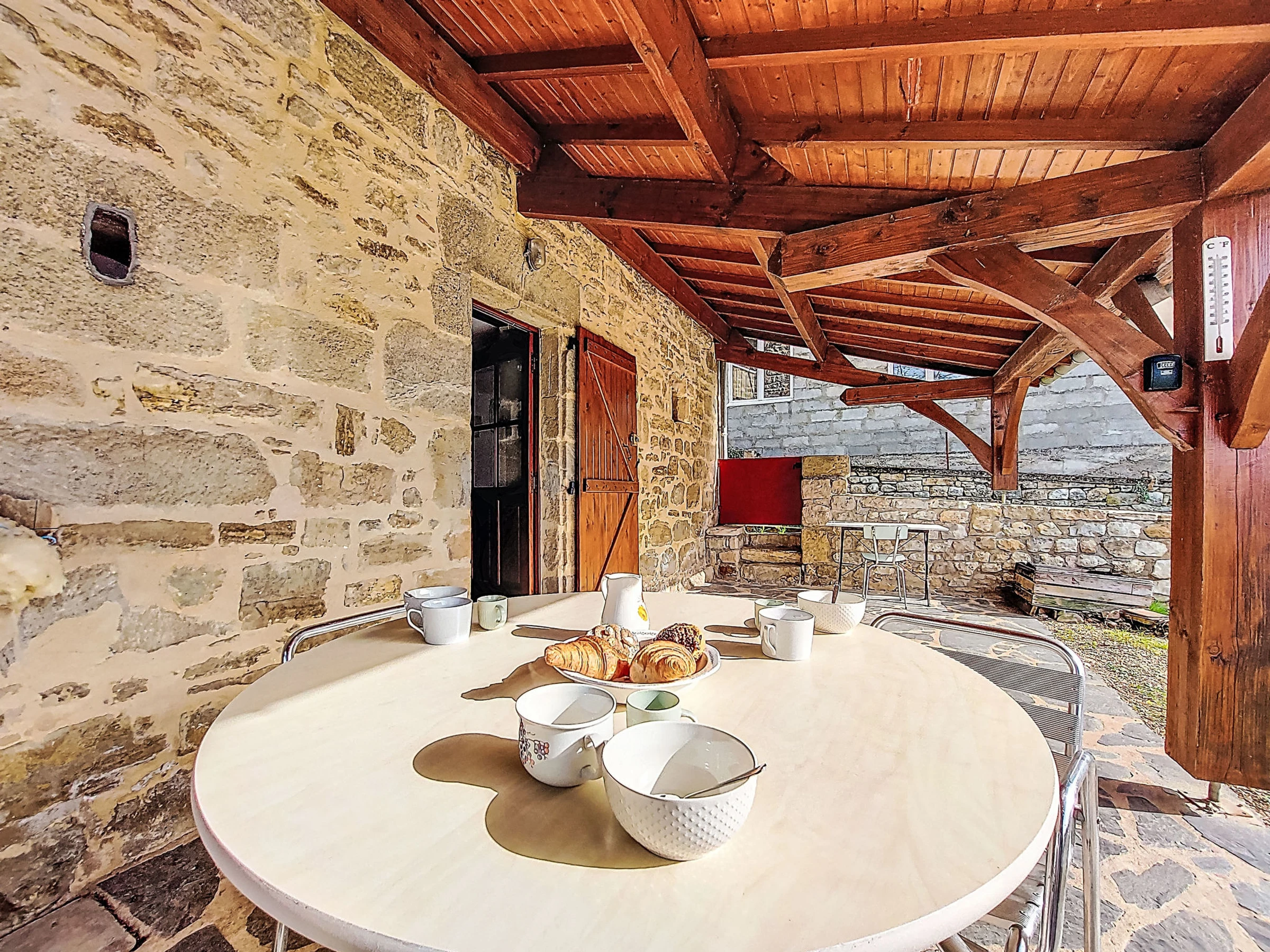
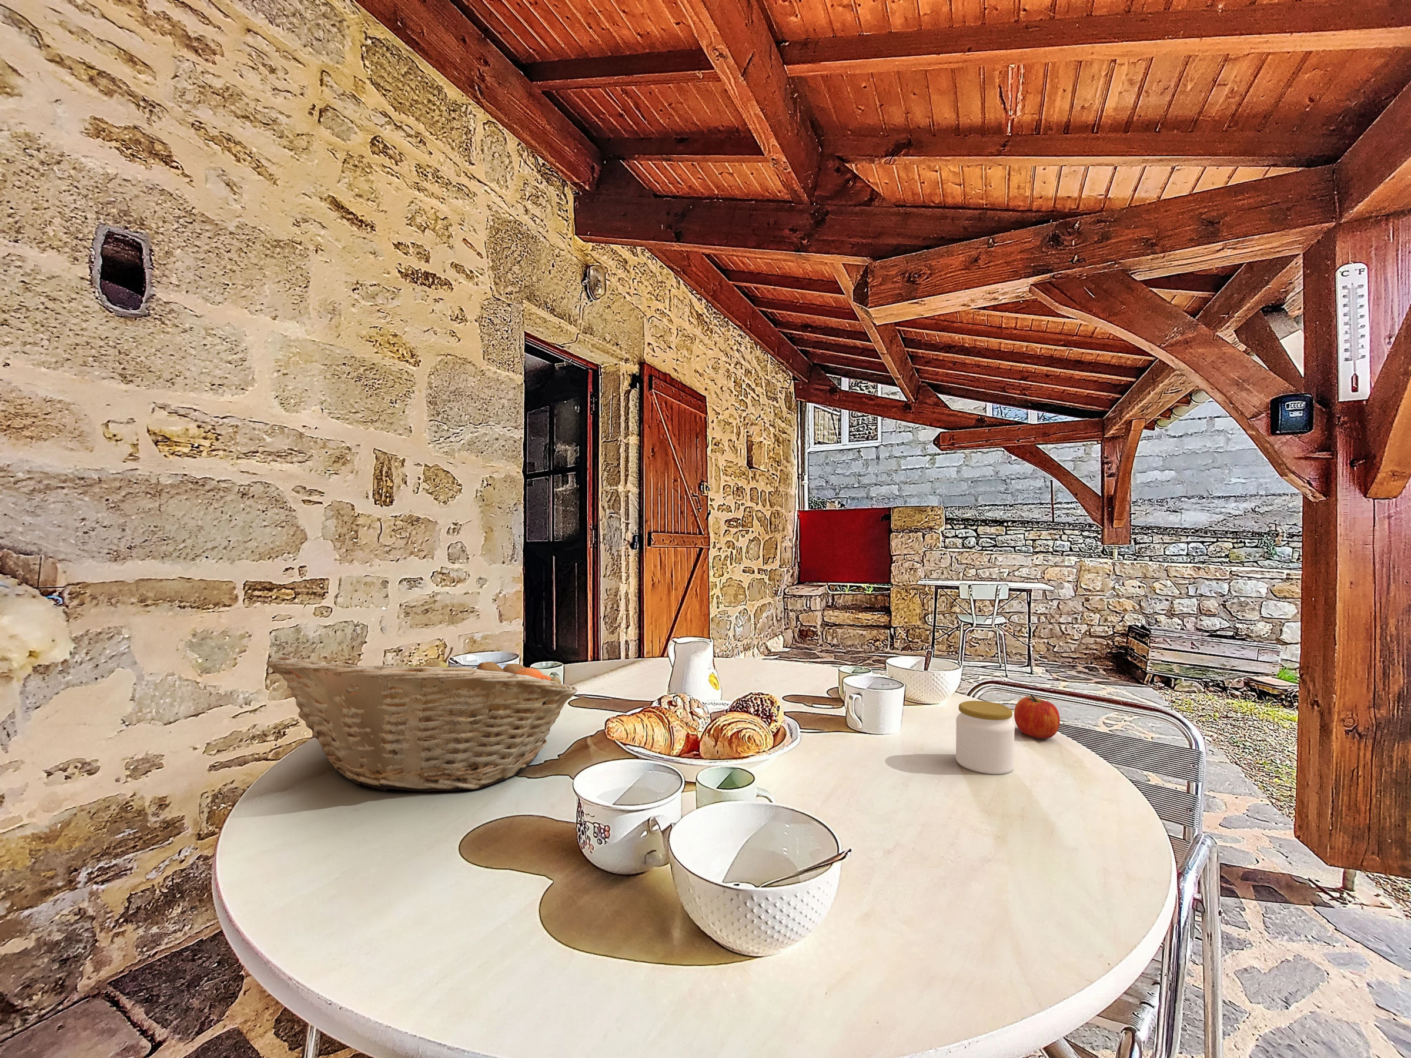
+ fruit [1013,695,1061,739]
+ fruit basket [266,647,578,792]
+ jar [954,700,1015,776]
